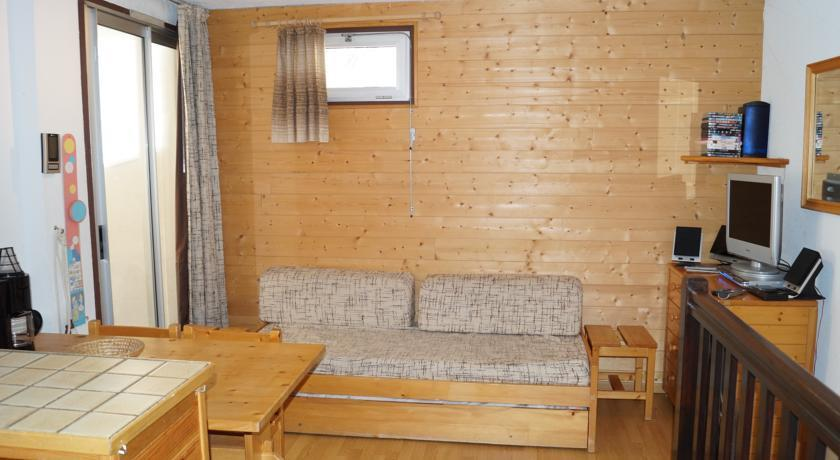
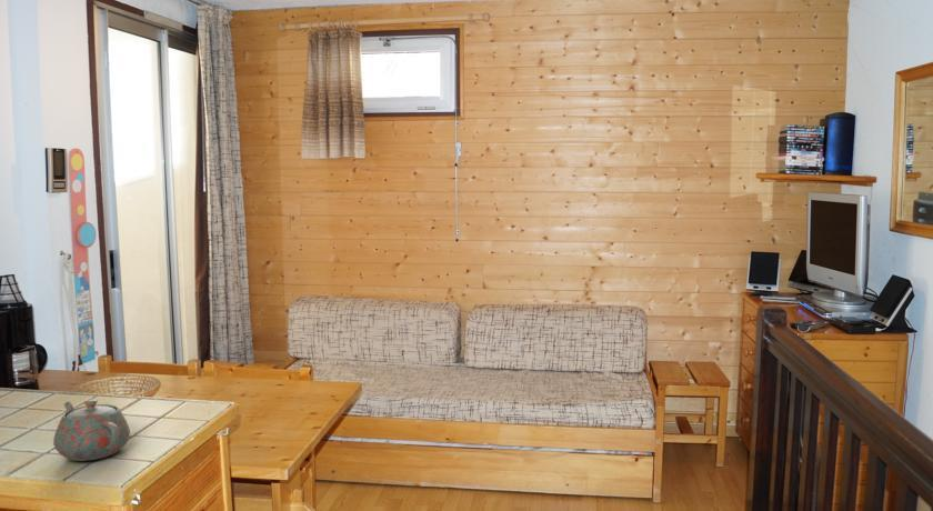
+ teapot [52,399,131,462]
